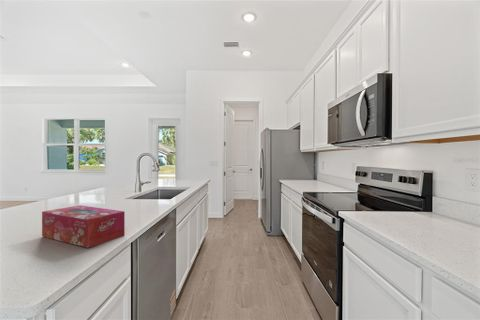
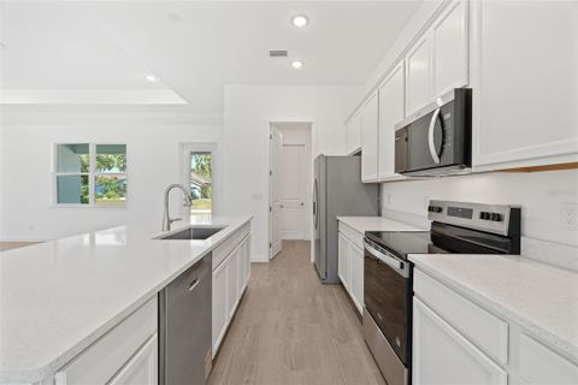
- tissue box [41,204,126,249]
